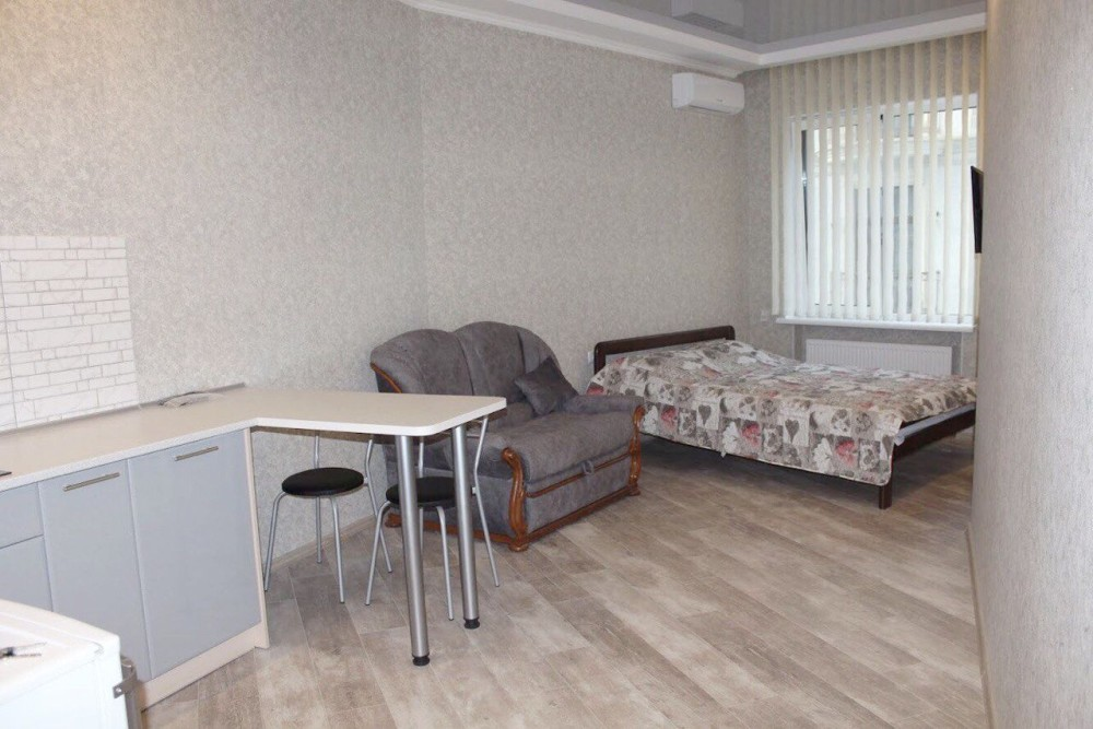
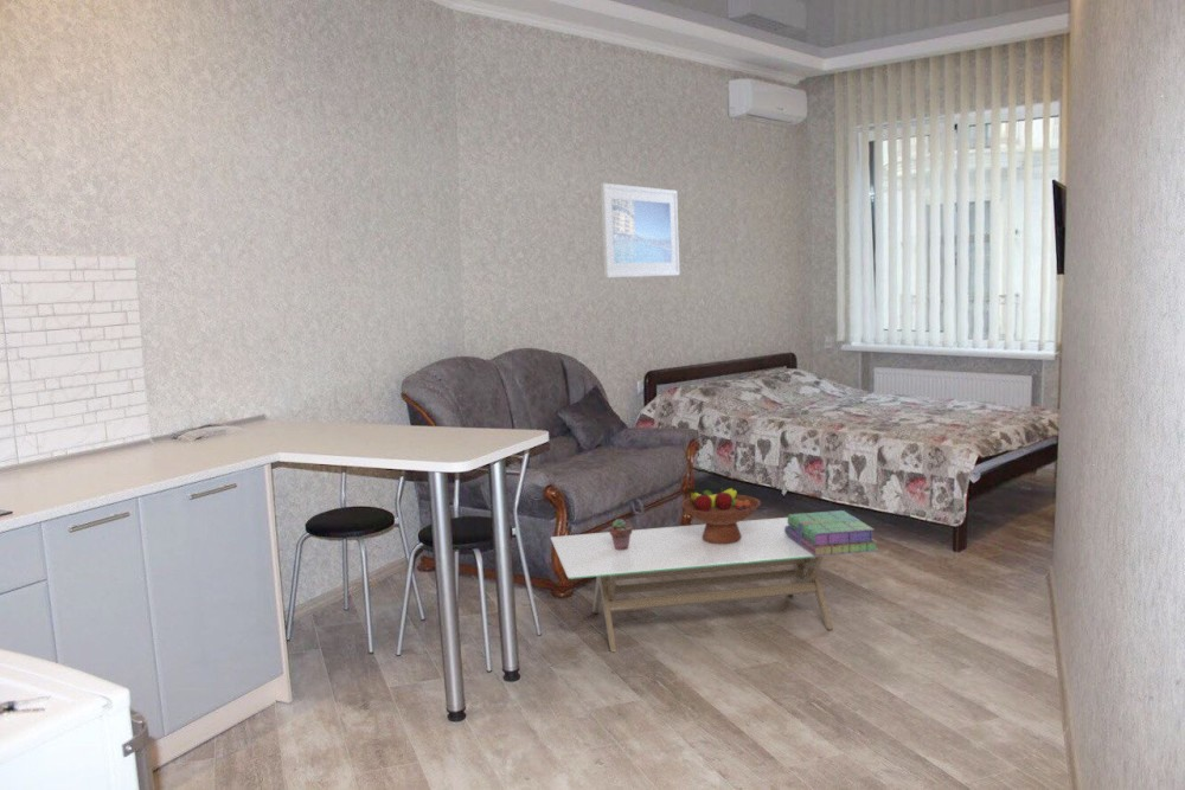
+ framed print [600,182,681,280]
+ fruit bowl [680,487,762,544]
+ coffee table [550,516,878,653]
+ potted succulent [608,518,633,551]
+ stack of books [784,509,879,557]
